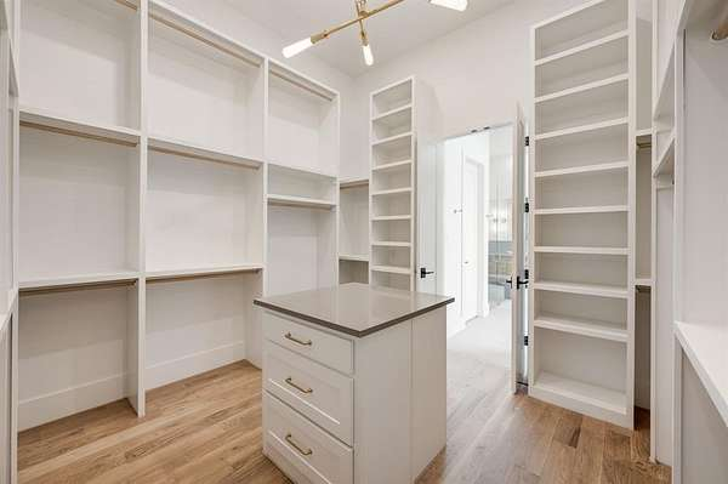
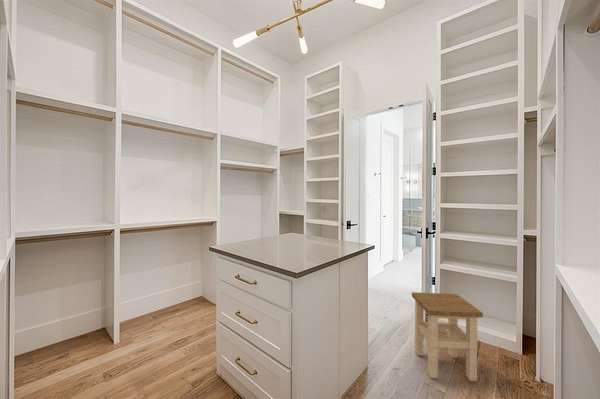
+ stool [411,291,484,382]
